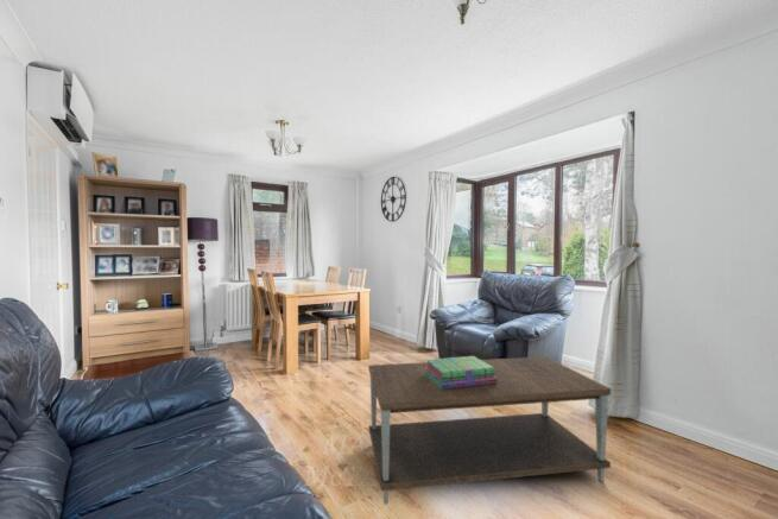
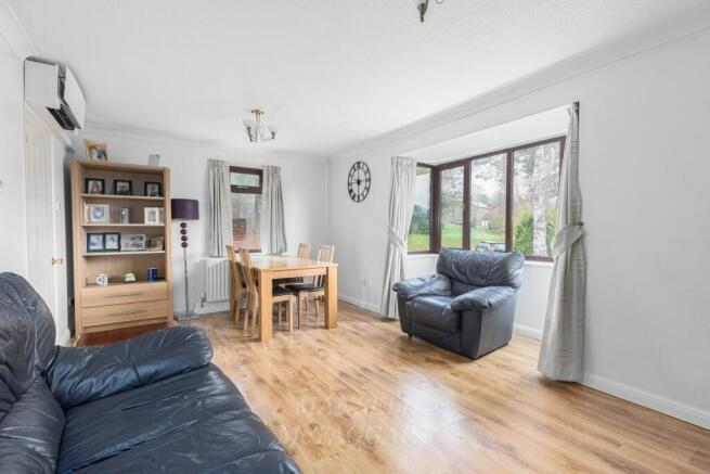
- coffee table [367,355,612,505]
- stack of books [424,355,498,390]
